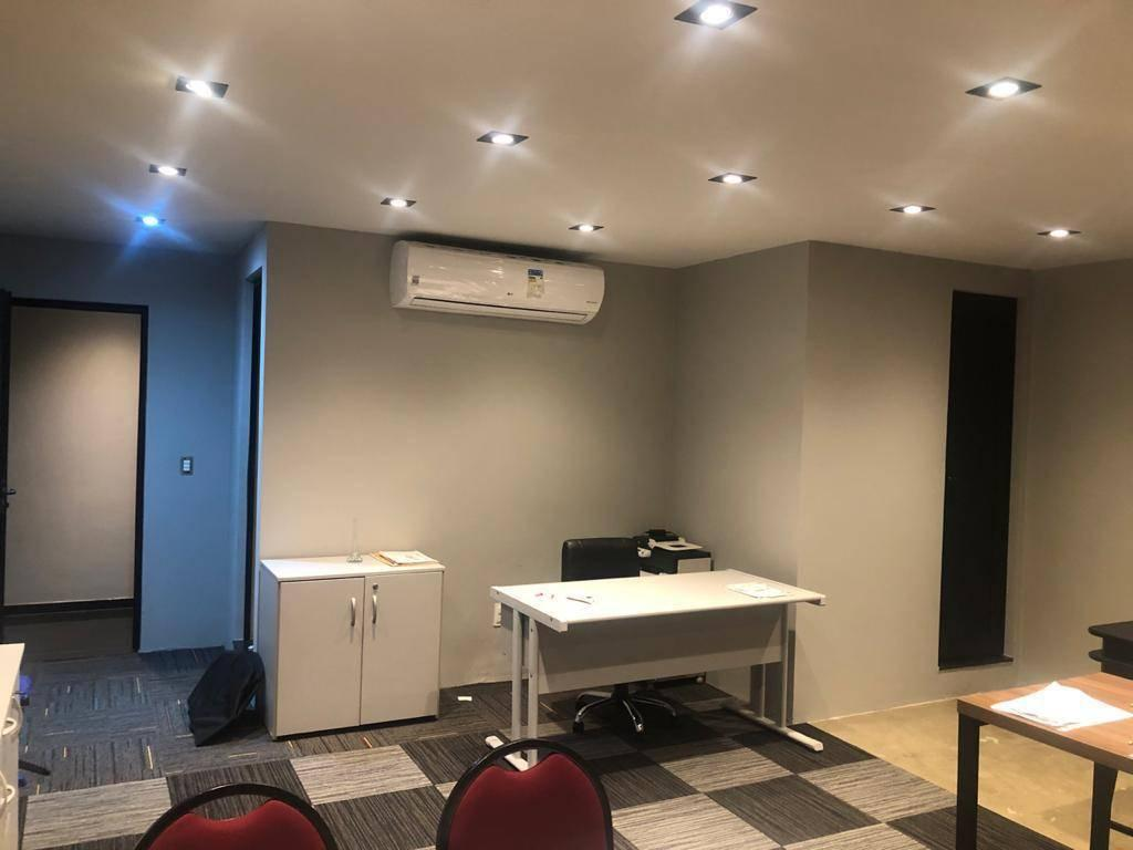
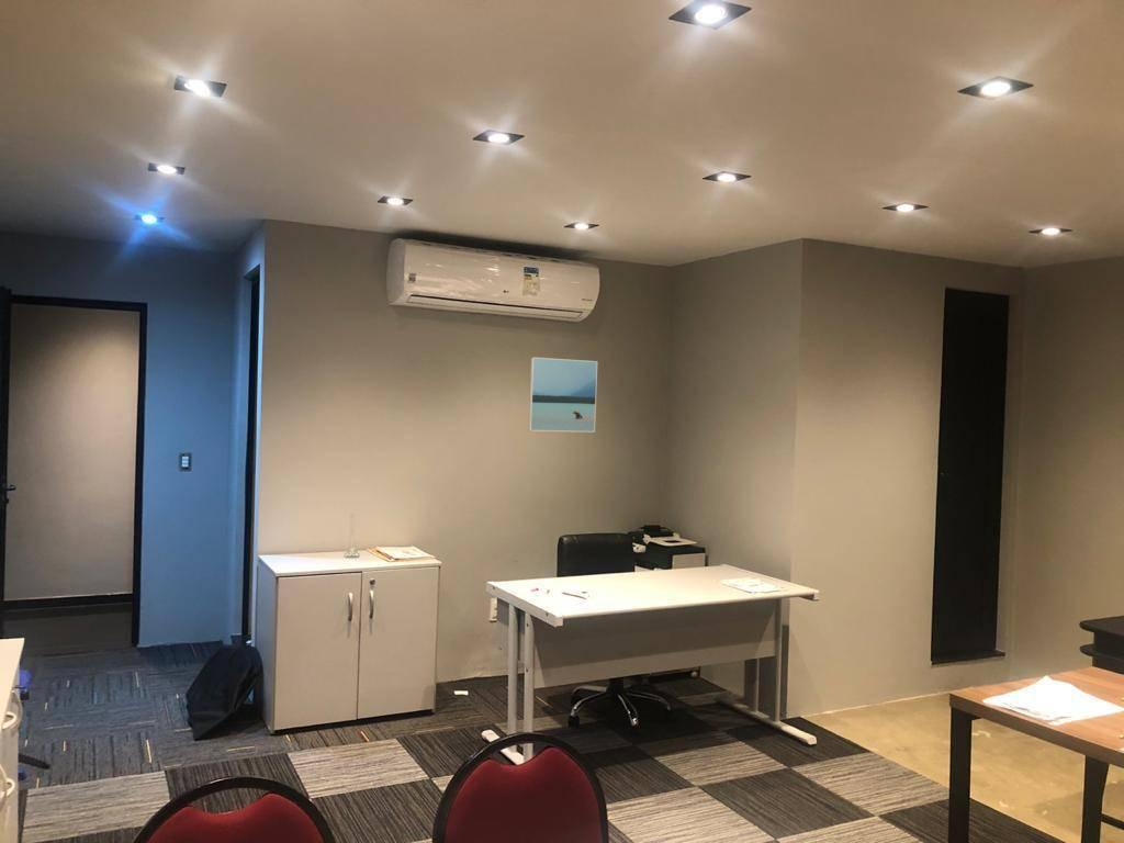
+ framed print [527,357,598,434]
